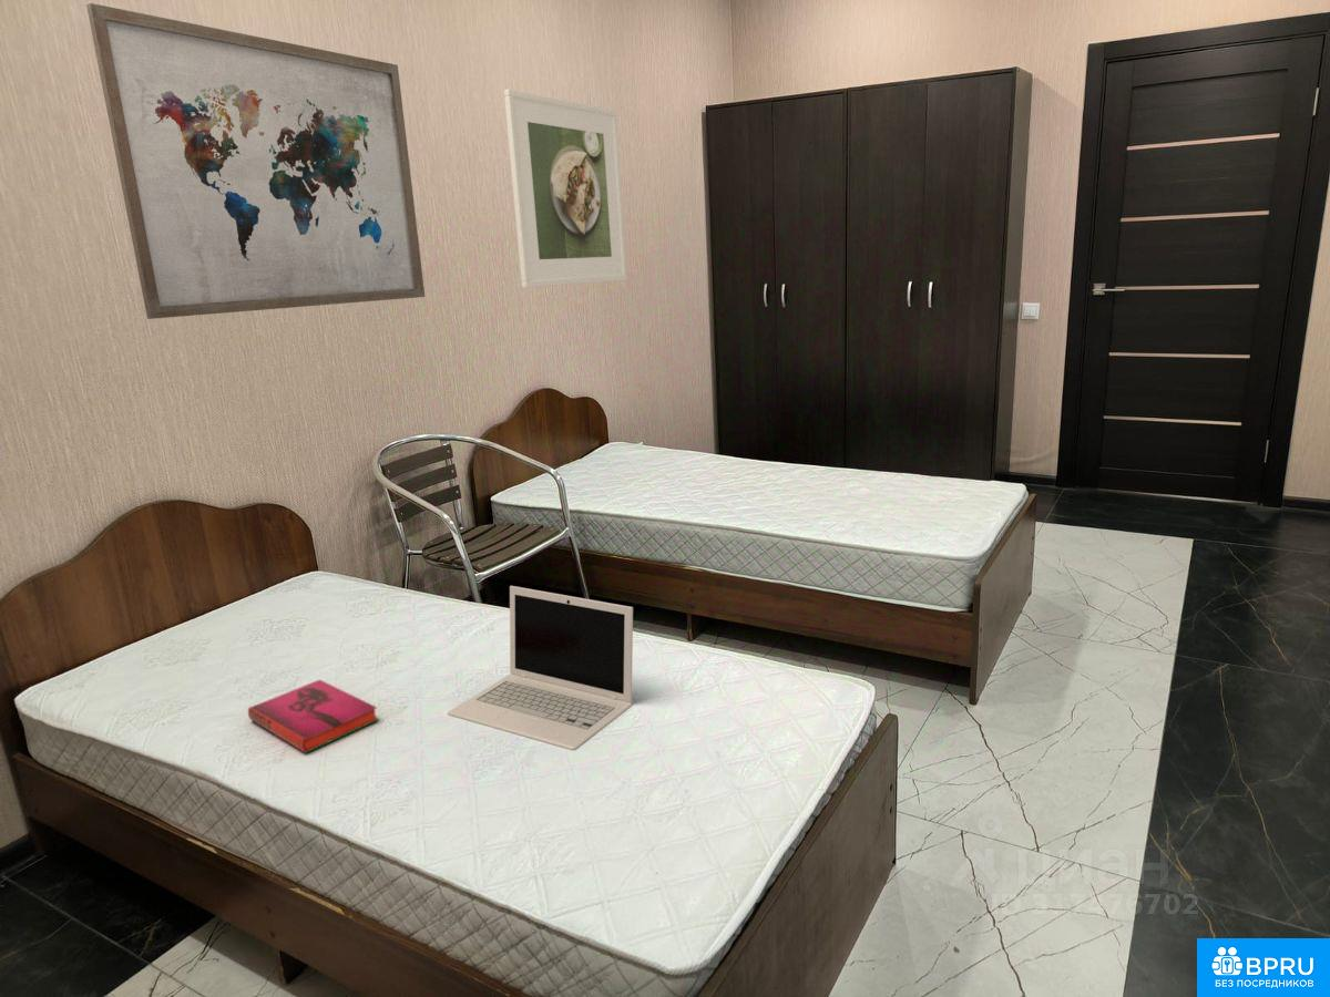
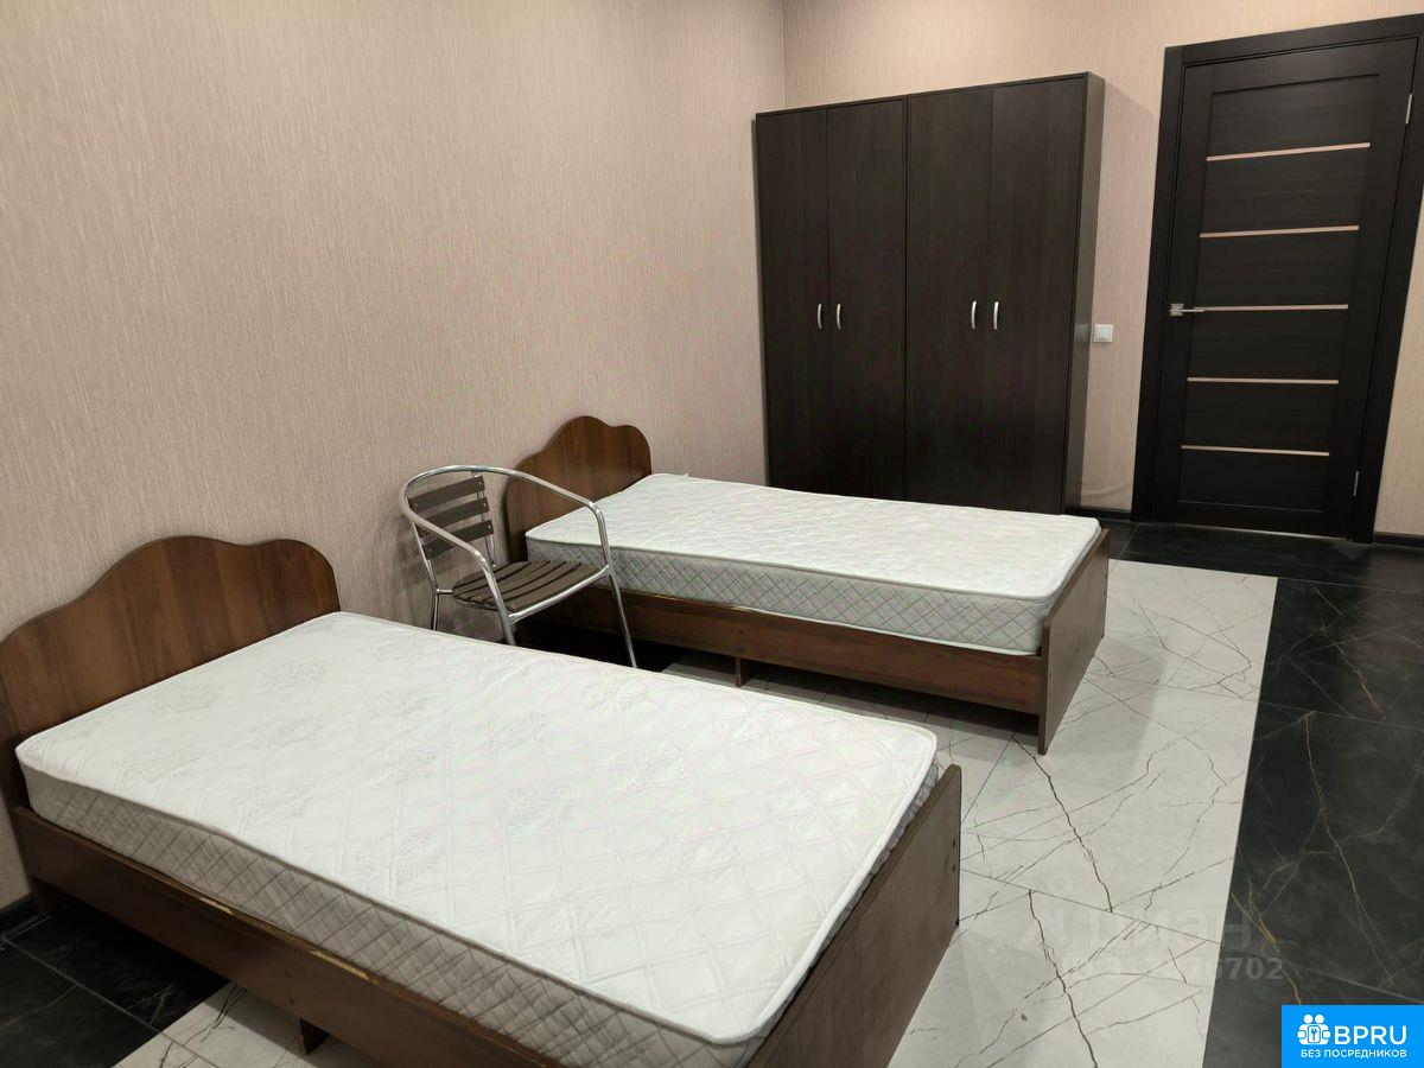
- laptop [447,585,634,751]
- wall art [85,2,426,320]
- hardback book [247,678,380,754]
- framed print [503,88,627,289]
